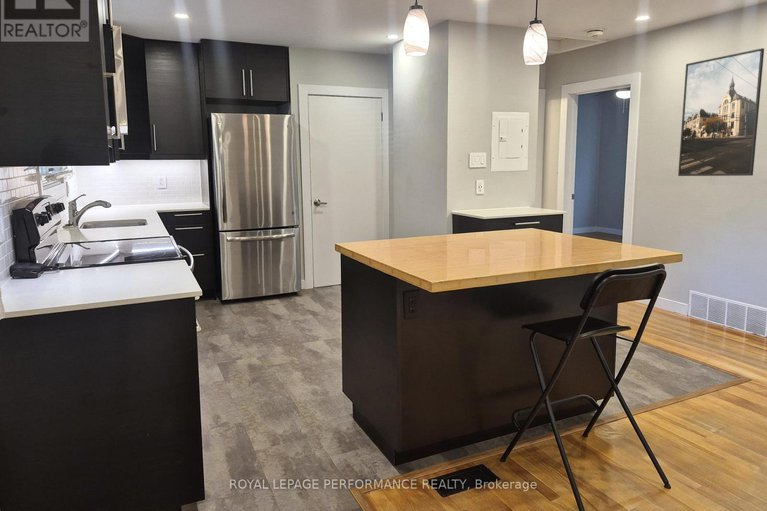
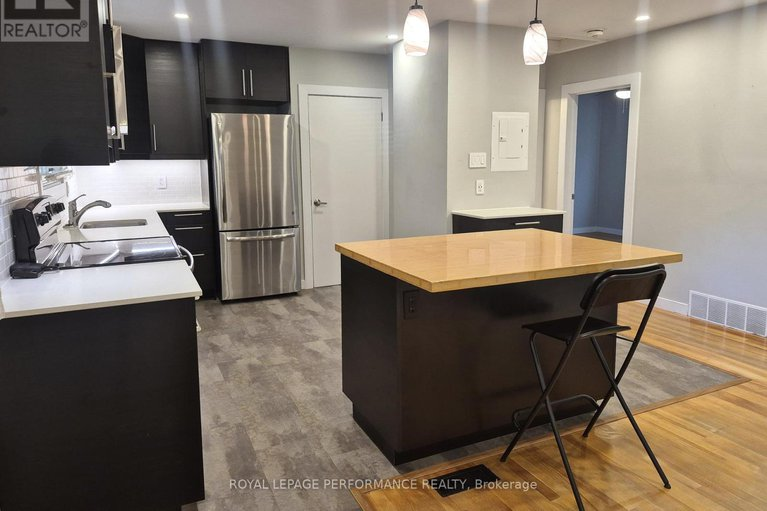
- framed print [677,47,765,177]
